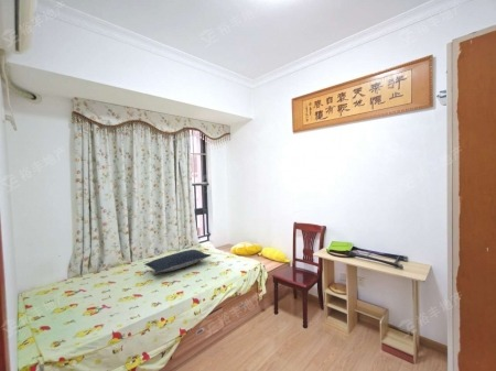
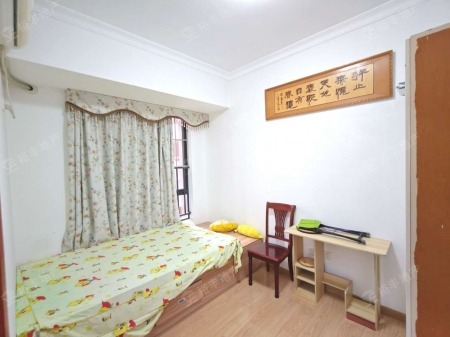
- pillow [143,249,212,274]
